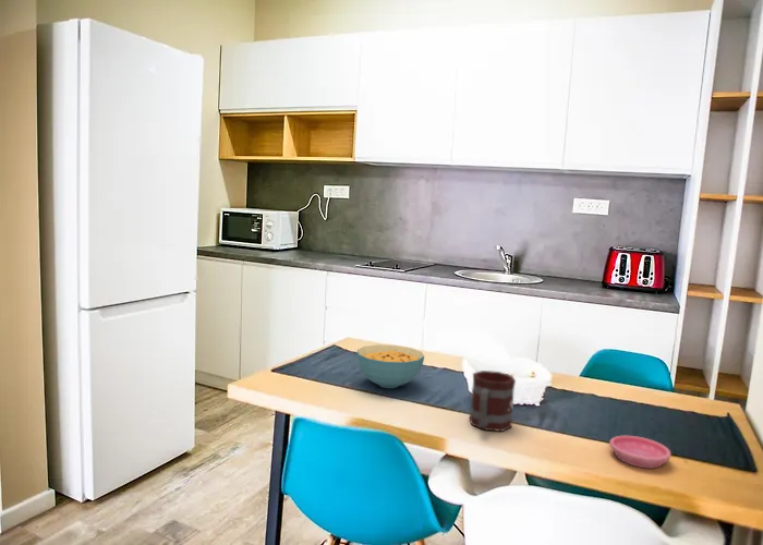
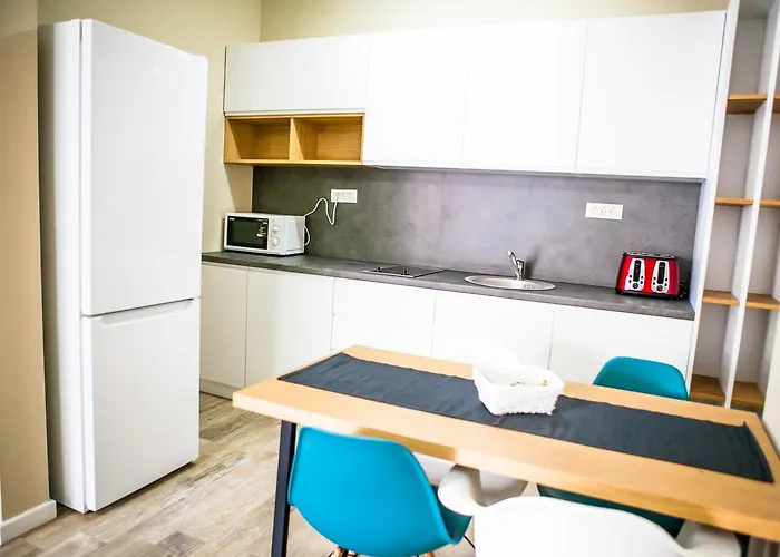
- cereal bowl [356,343,425,389]
- saucer [608,435,671,470]
- mug [469,370,517,433]
